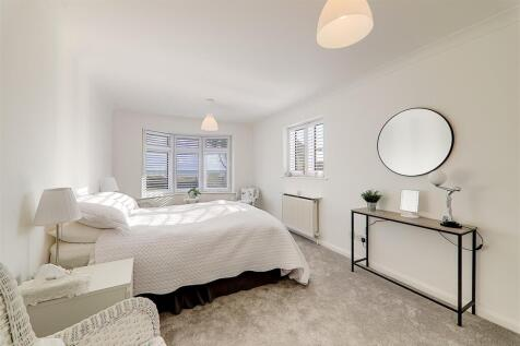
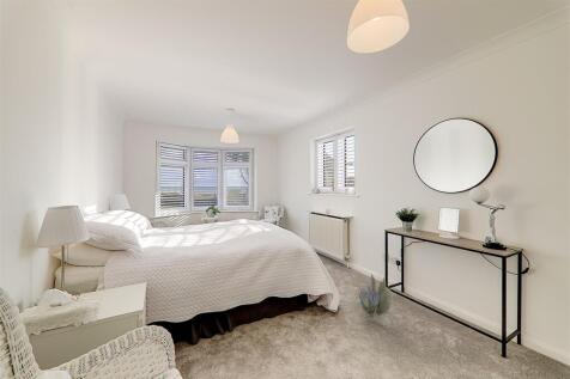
+ decorative plant [356,269,394,323]
